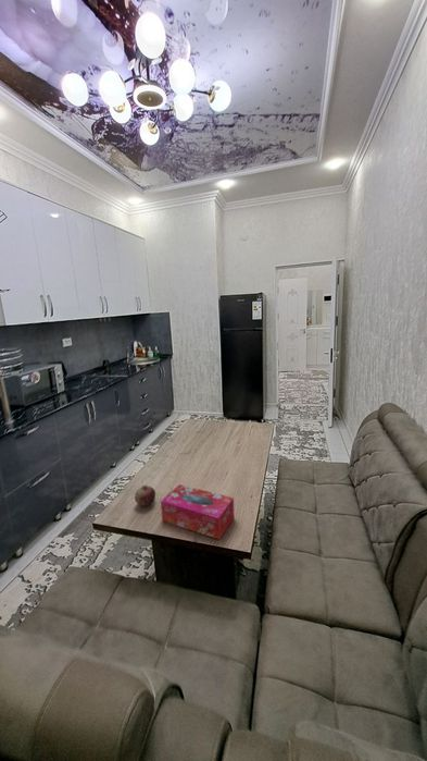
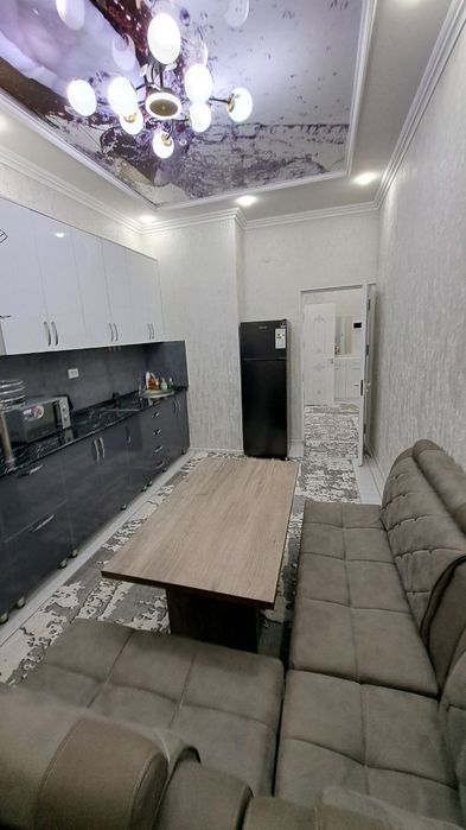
- fruit [134,484,156,507]
- tissue box [160,483,236,540]
